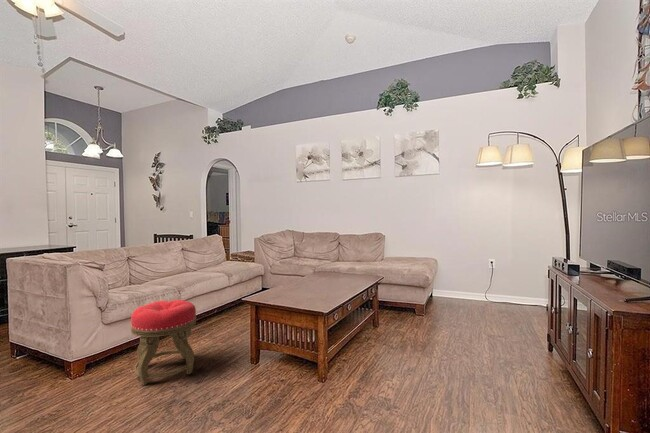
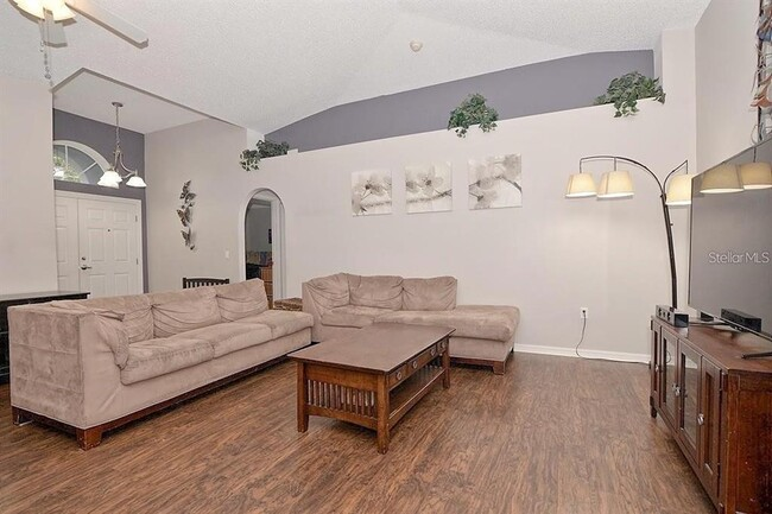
- stool [130,299,197,386]
